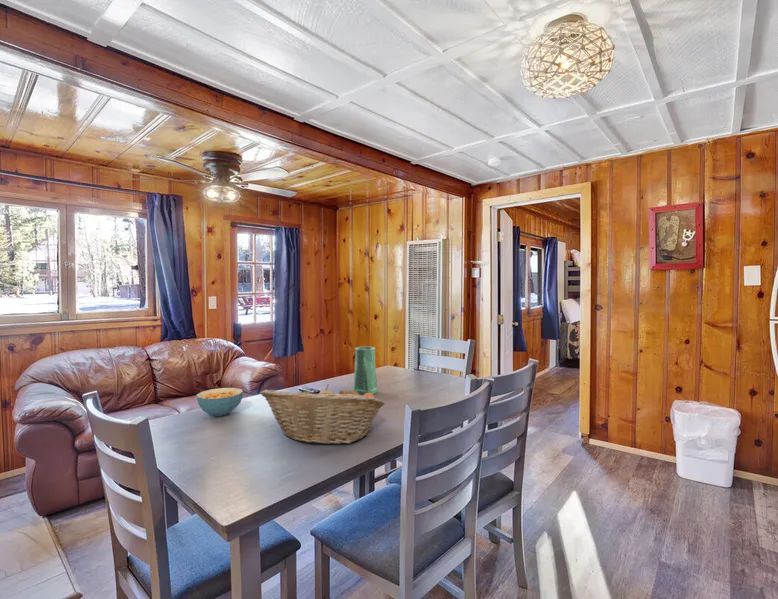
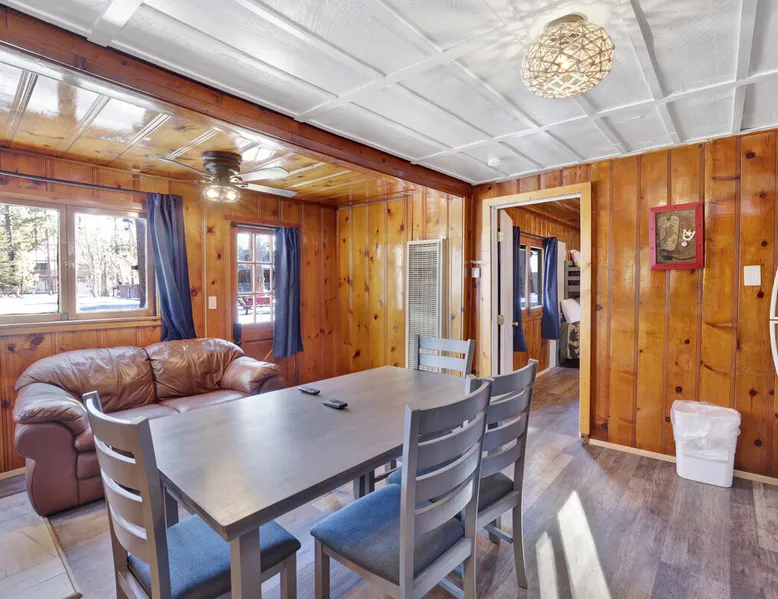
- fruit basket [259,383,386,445]
- vase [352,346,378,396]
- cereal bowl [195,387,244,417]
